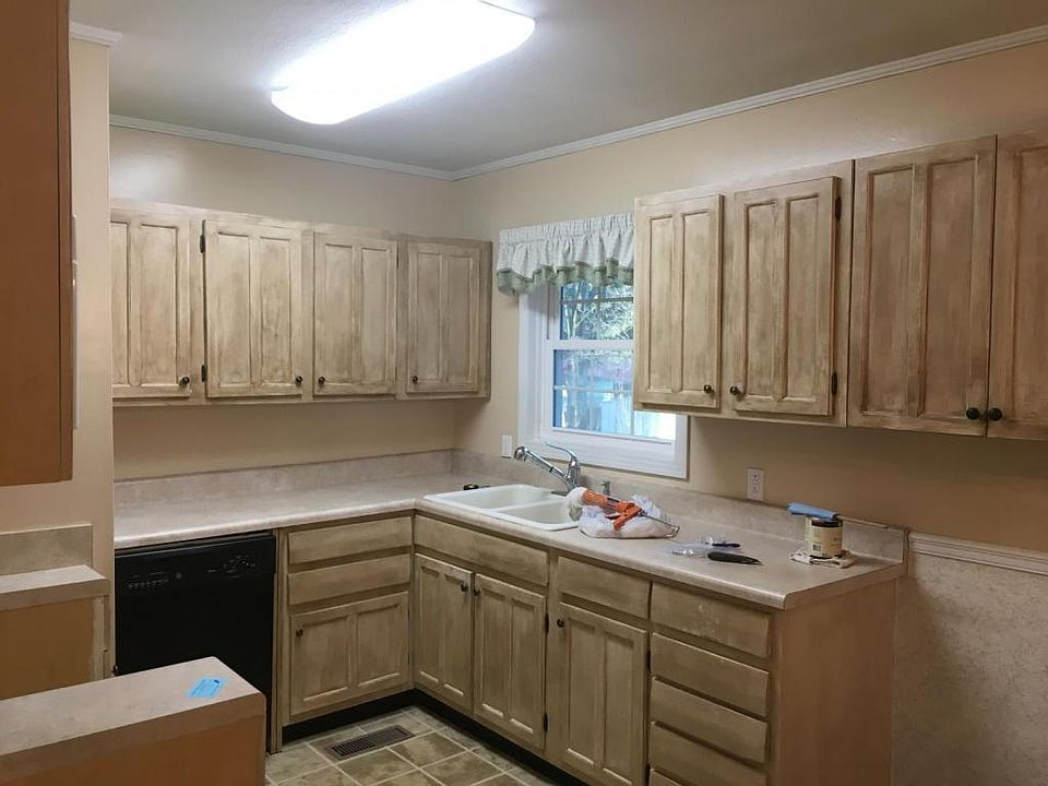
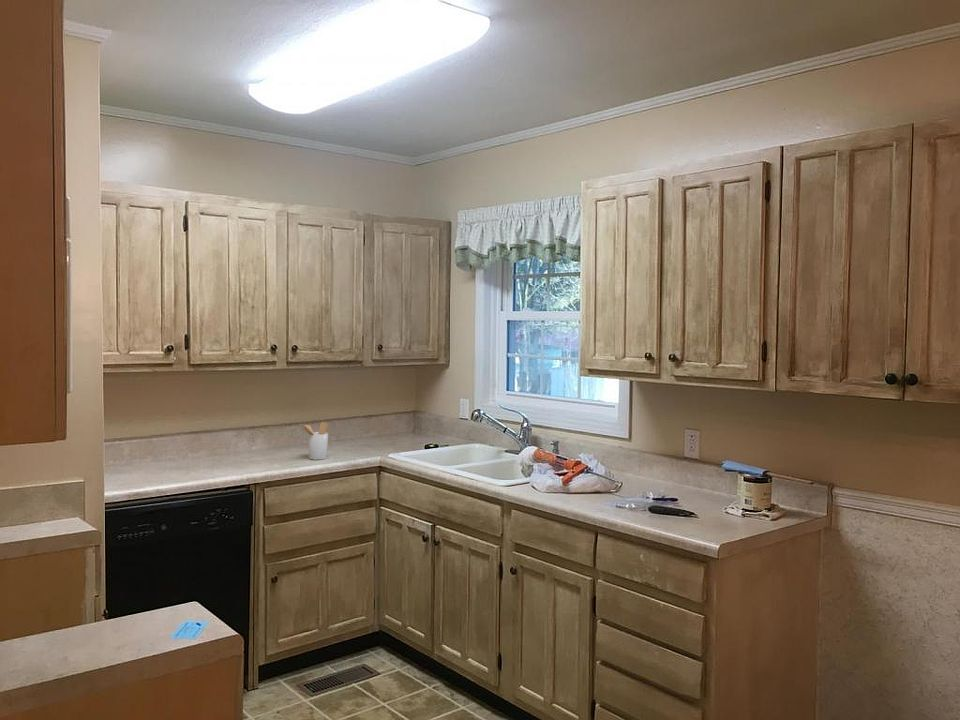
+ utensil holder [299,421,329,461]
